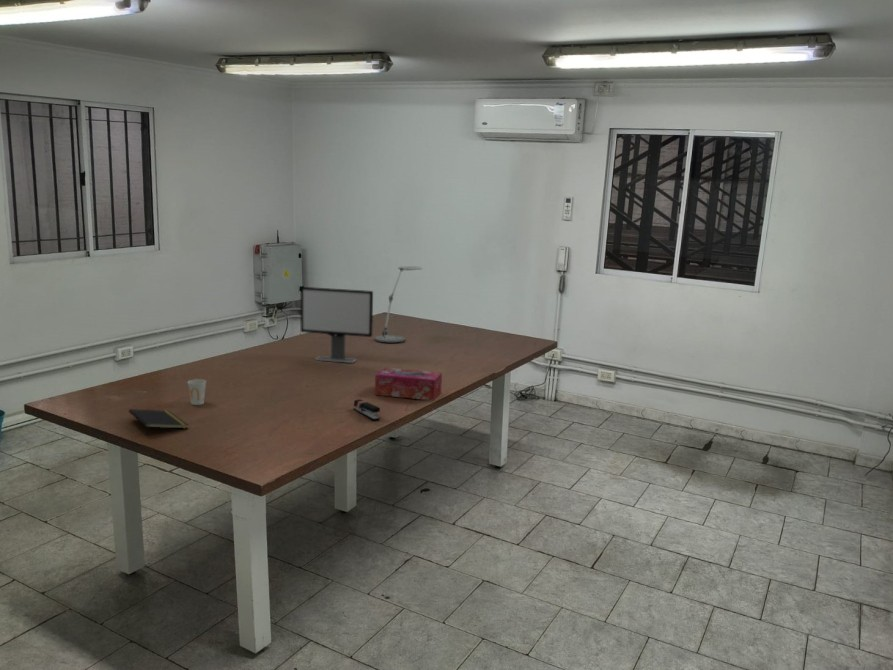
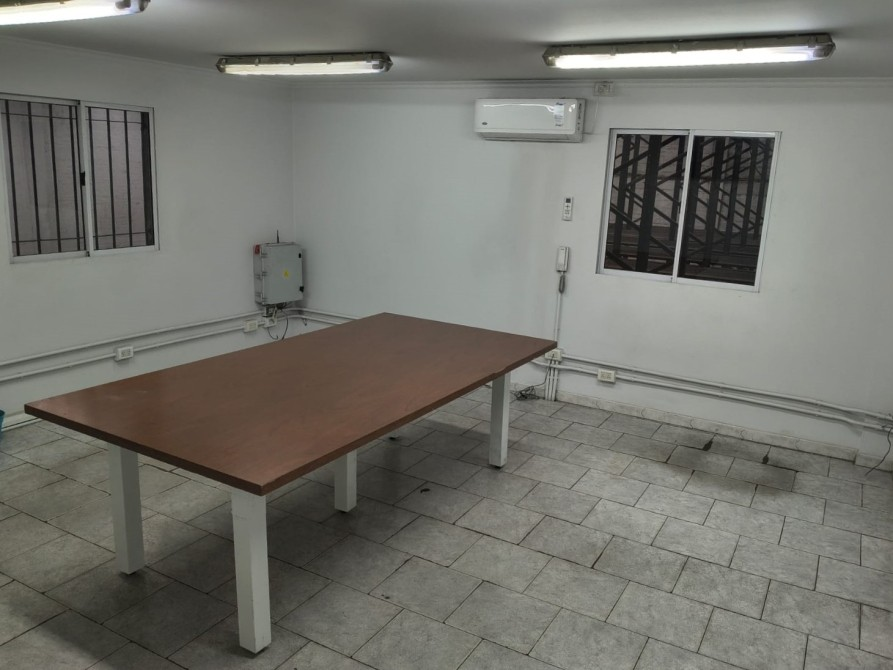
- cup [186,378,207,406]
- tissue box [374,367,443,401]
- stapler [352,398,381,421]
- desk lamp [374,265,423,343]
- computer monitor [300,286,374,364]
- notepad [128,408,189,436]
